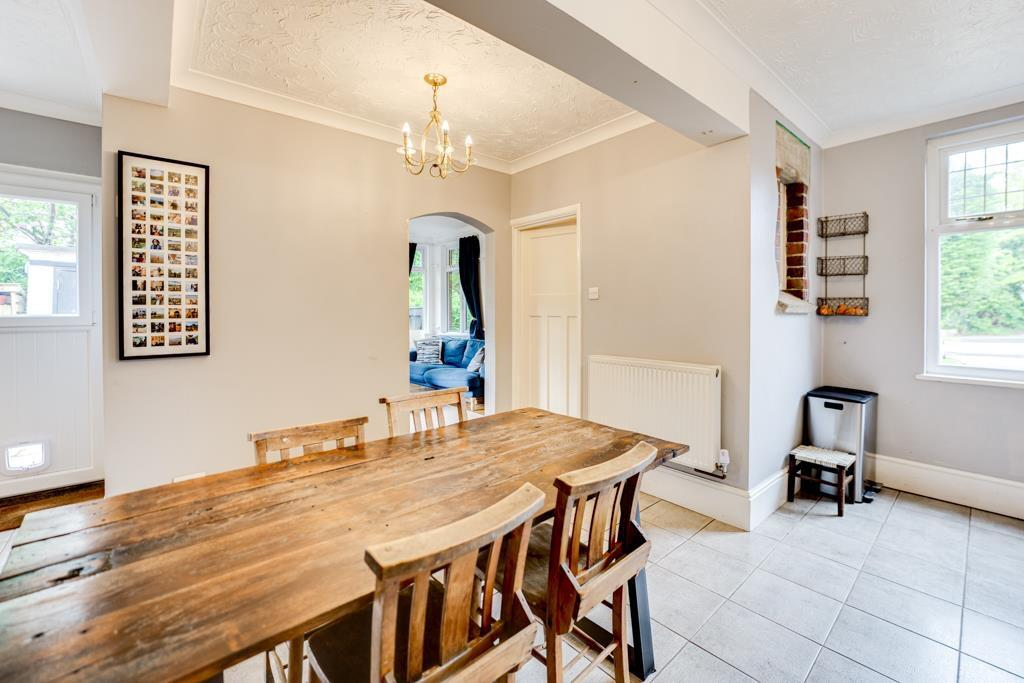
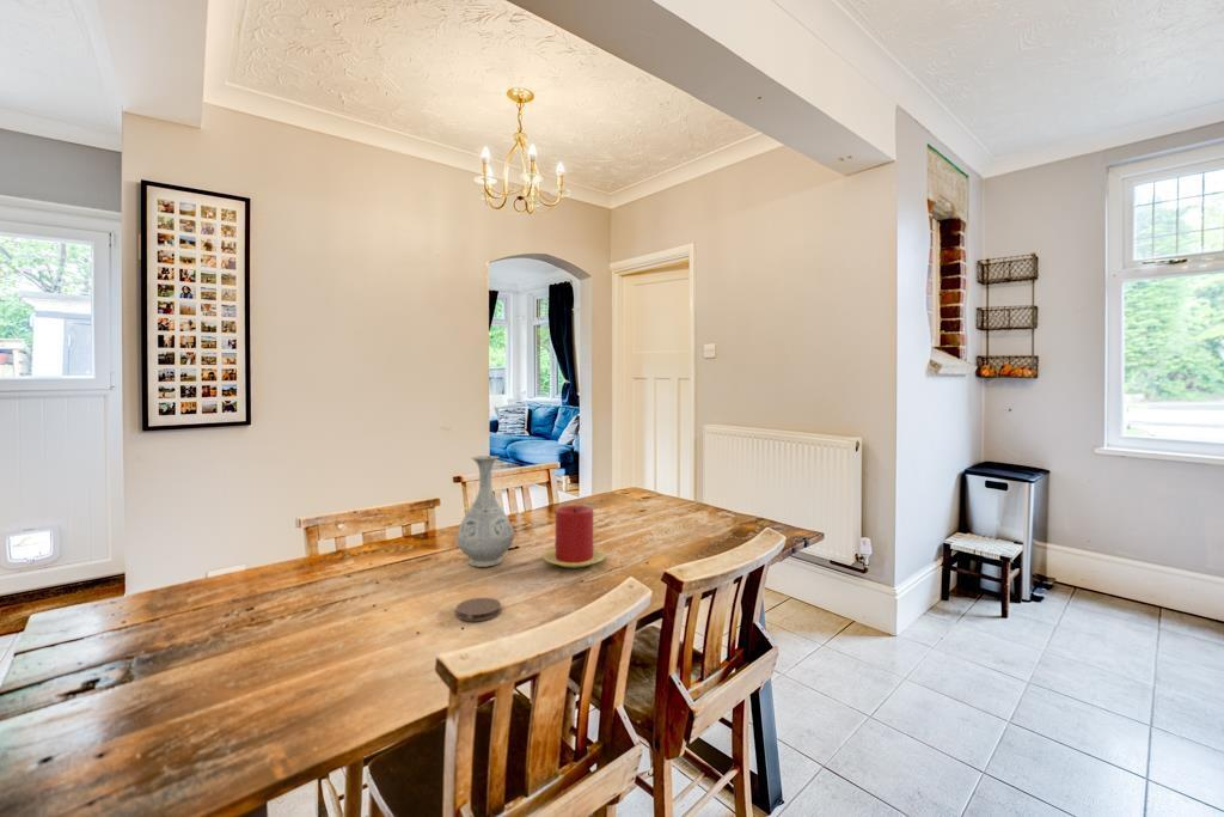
+ candle [541,505,607,568]
+ coaster [455,597,502,622]
+ vase [455,455,515,568]
